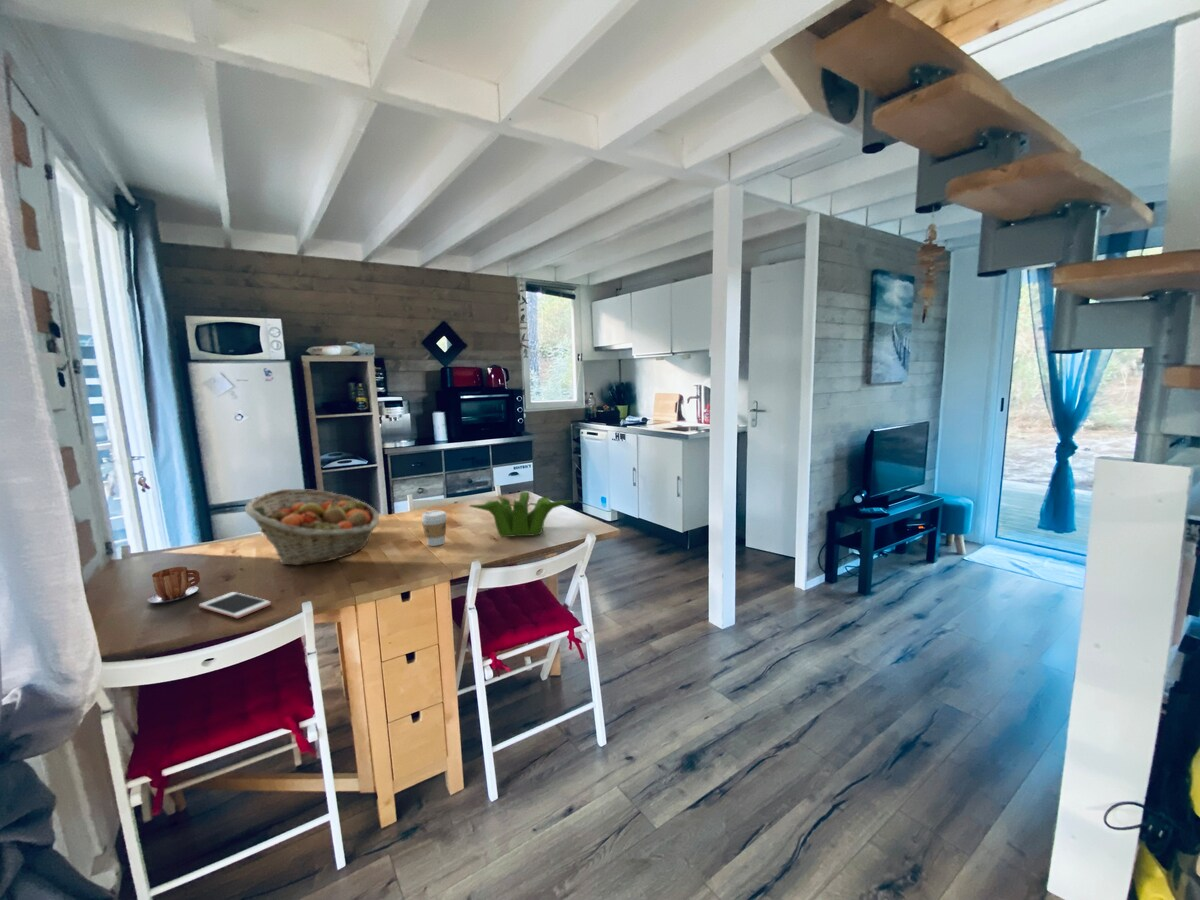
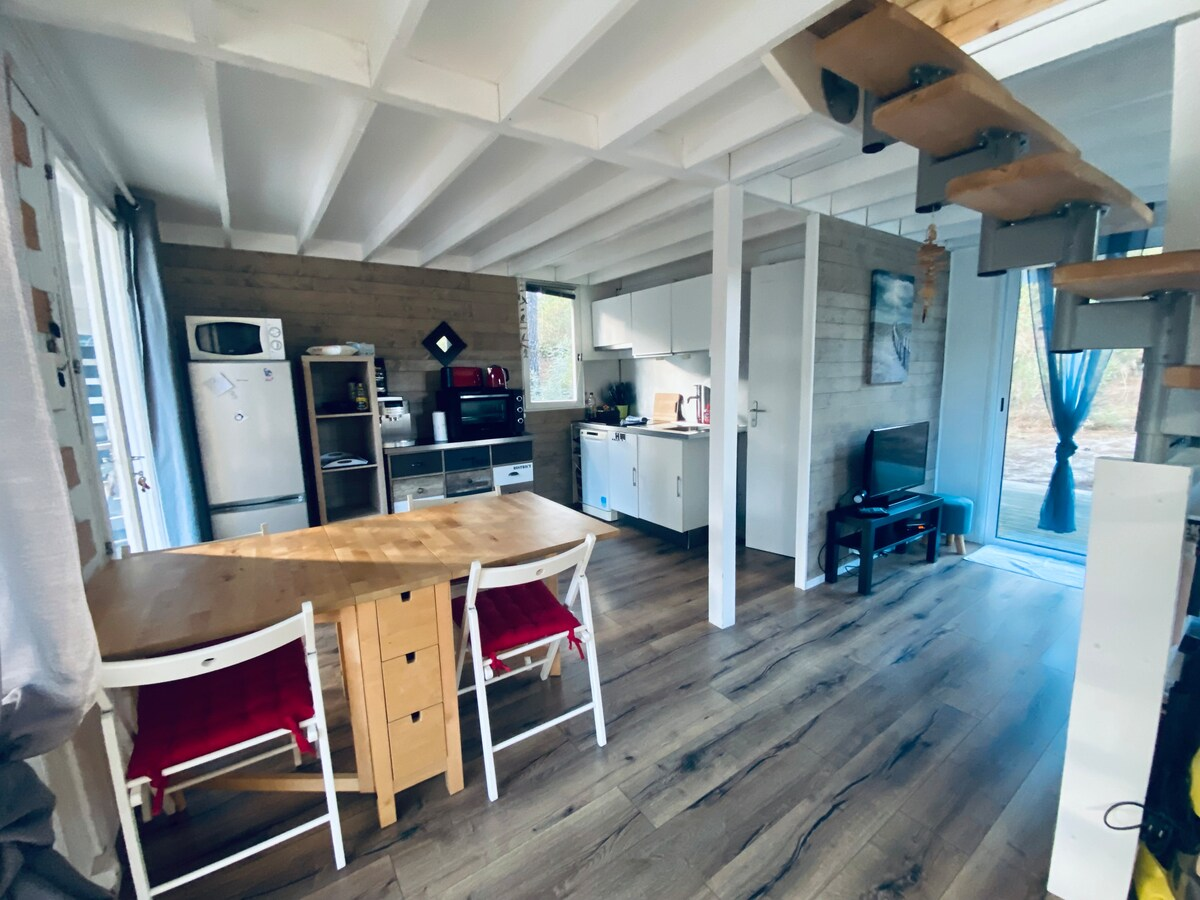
- cell phone [198,591,272,619]
- plant [468,491,573,538]
- fruit basket [244,488,380,566]
- mug [146,566,201,604]
- coffee cup [421,509,448,547]
